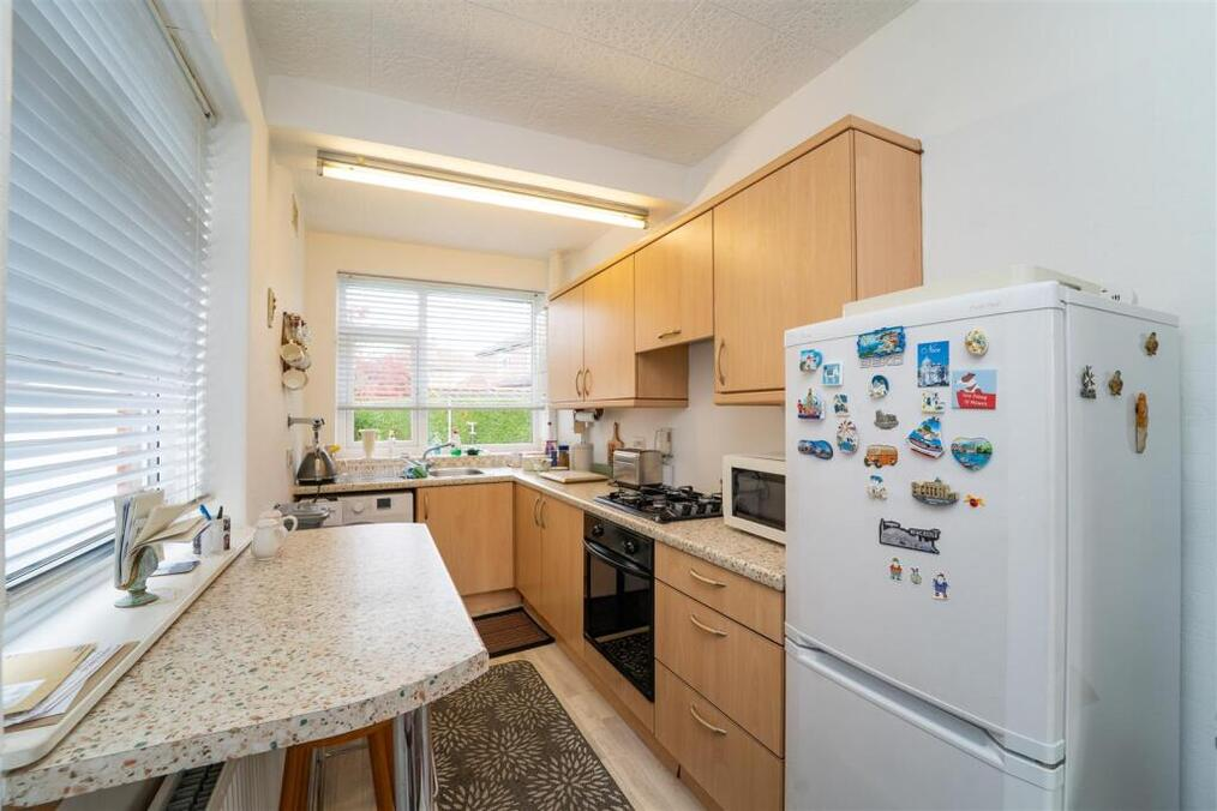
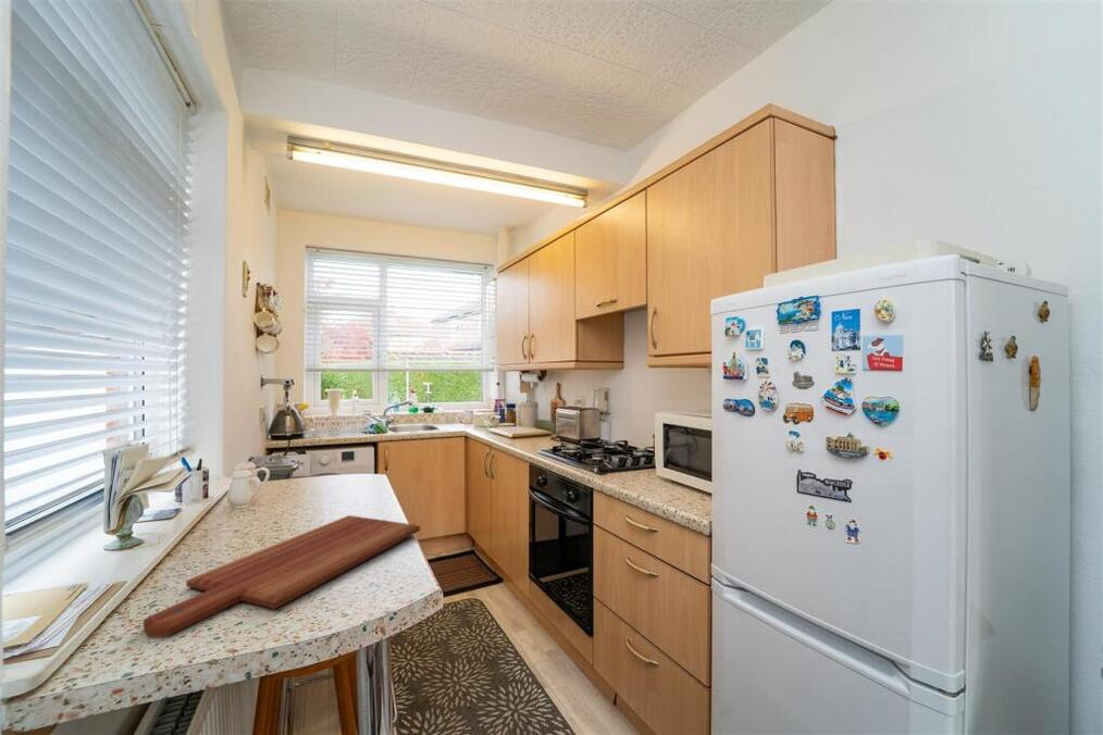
+ cutting board [142,514,421,638]
